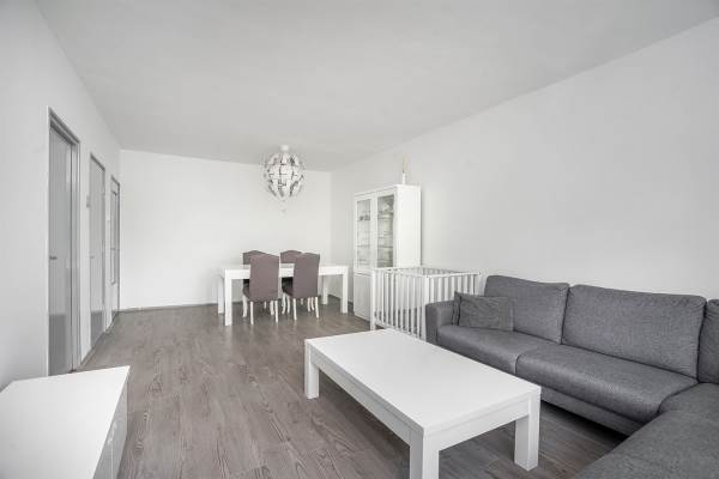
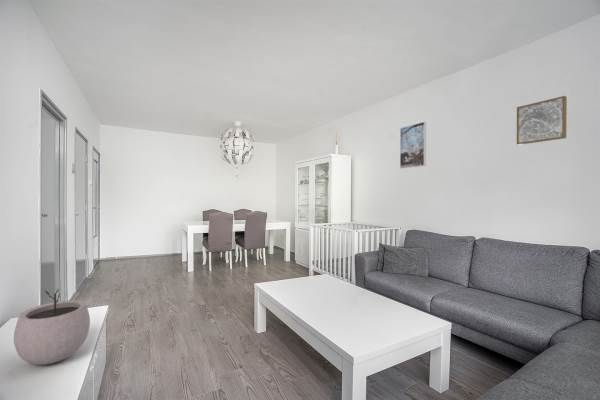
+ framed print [399,121,427,169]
+ wall art [516,95,568,146]
+ plant pot [13,288,91,366]
